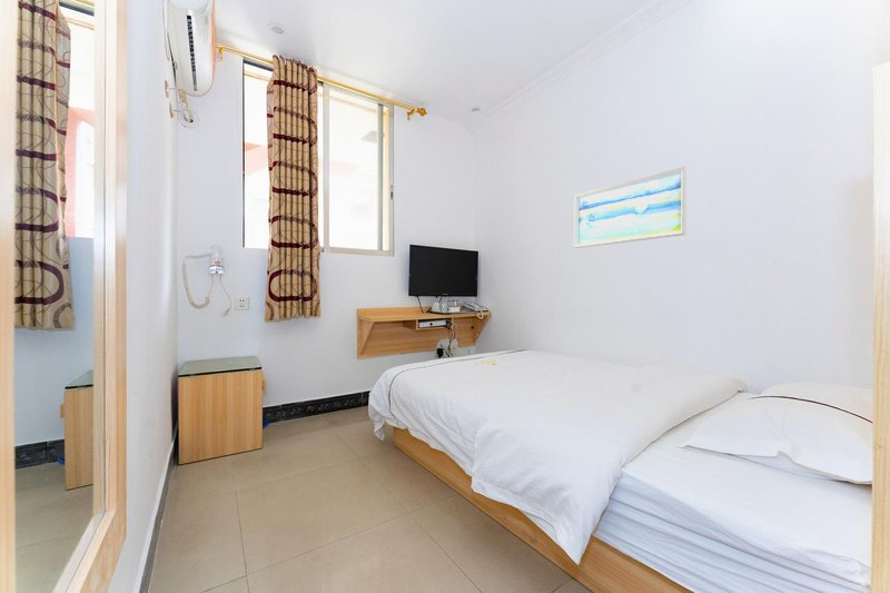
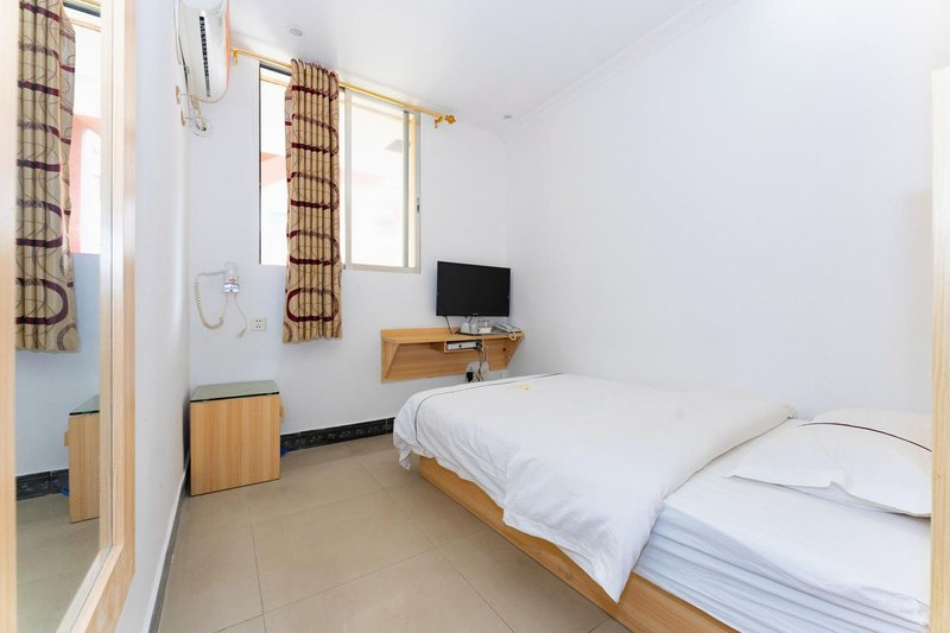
- wall art [573,166,688,249]
